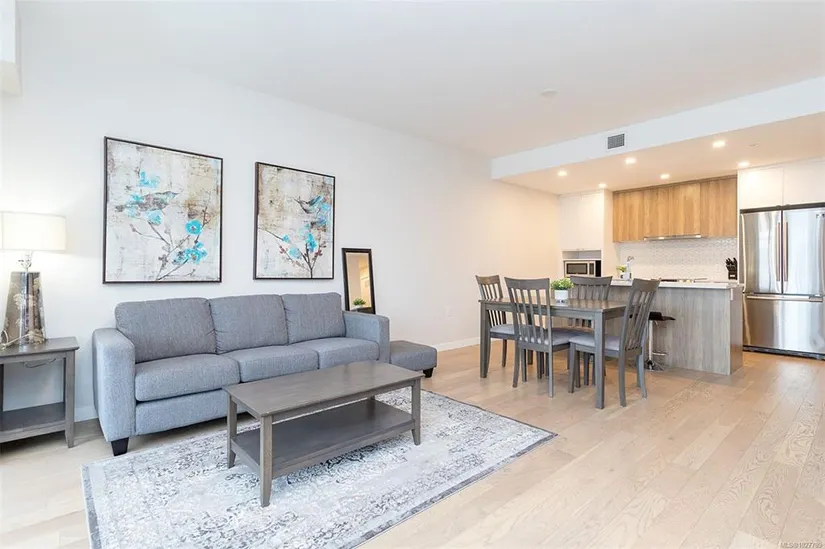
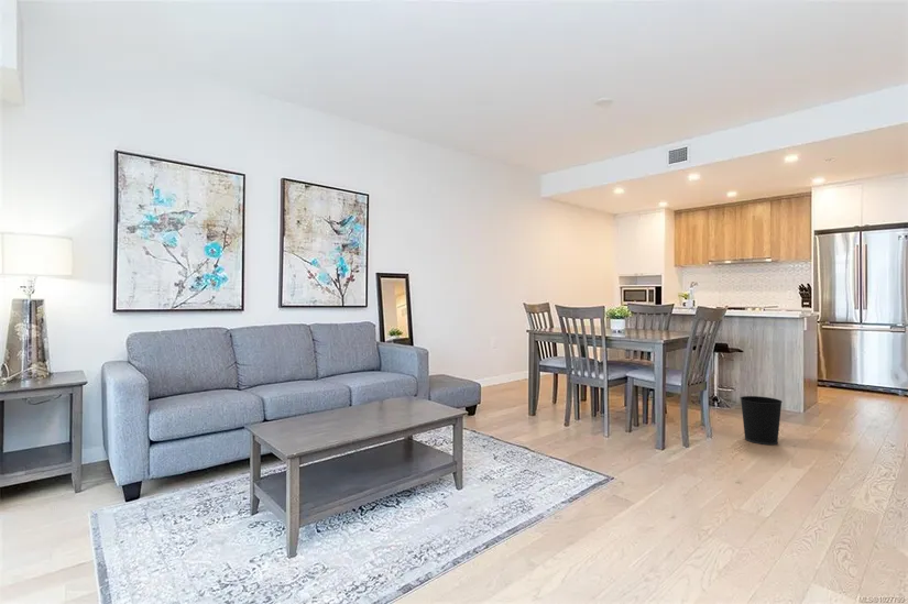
+ wastebasket [739,395,784,446]
